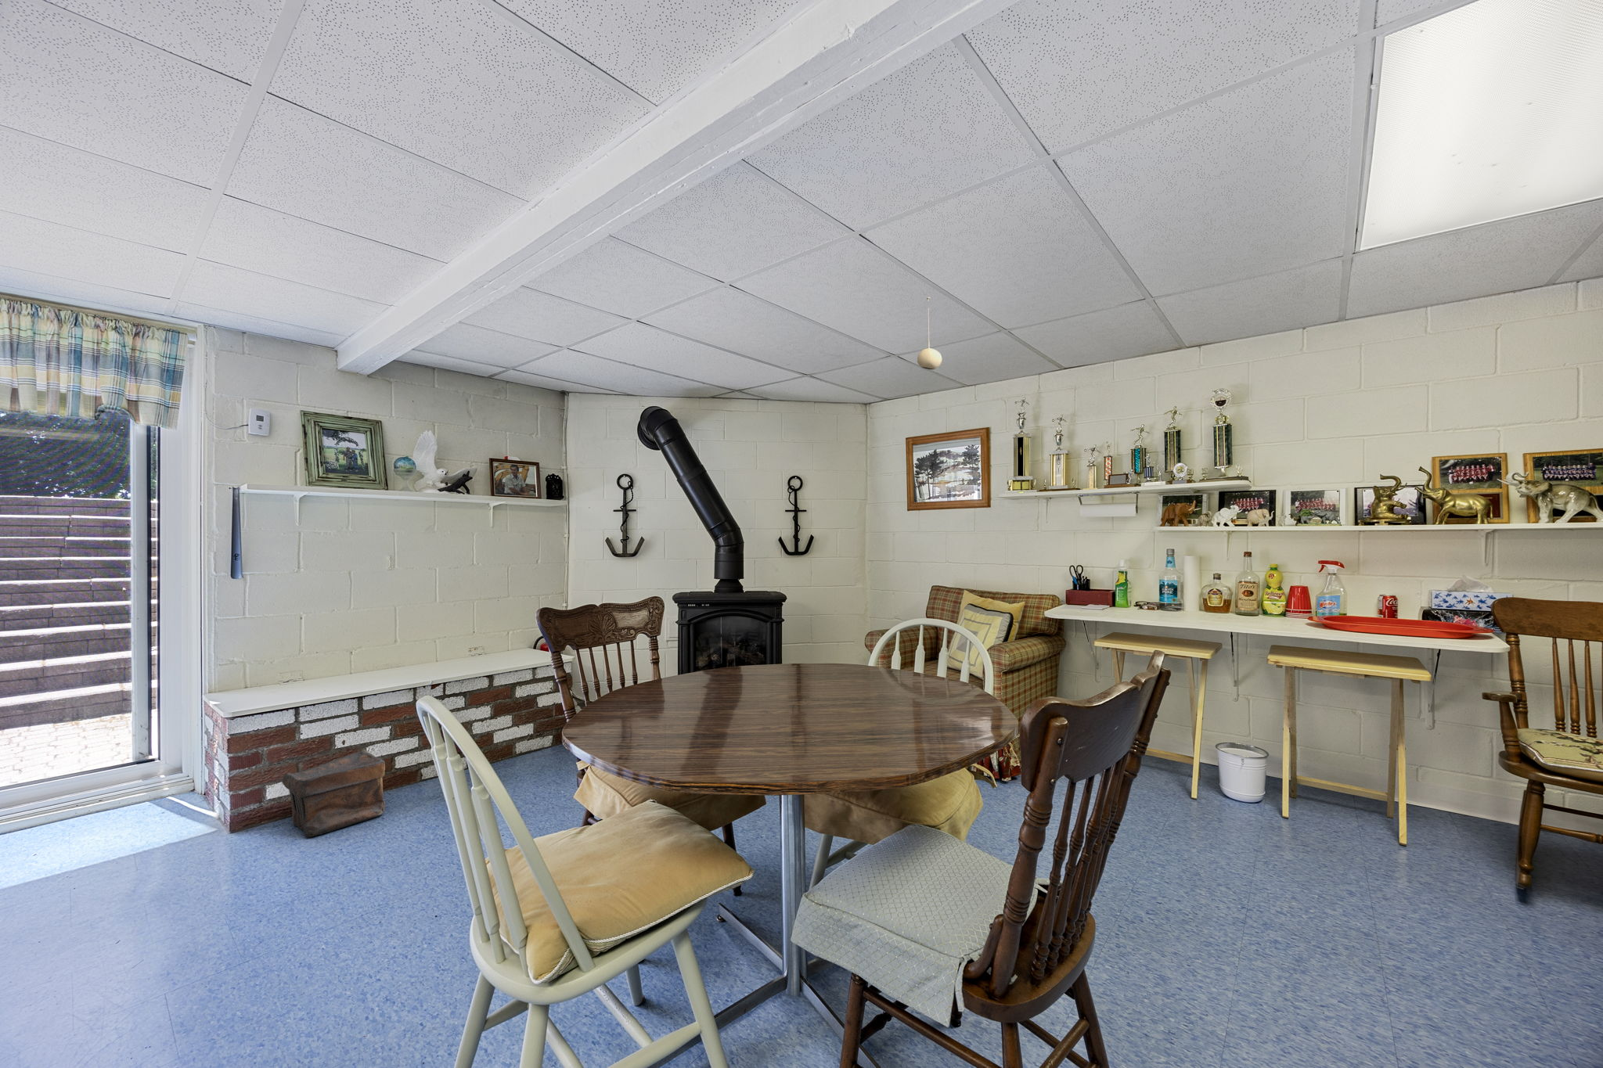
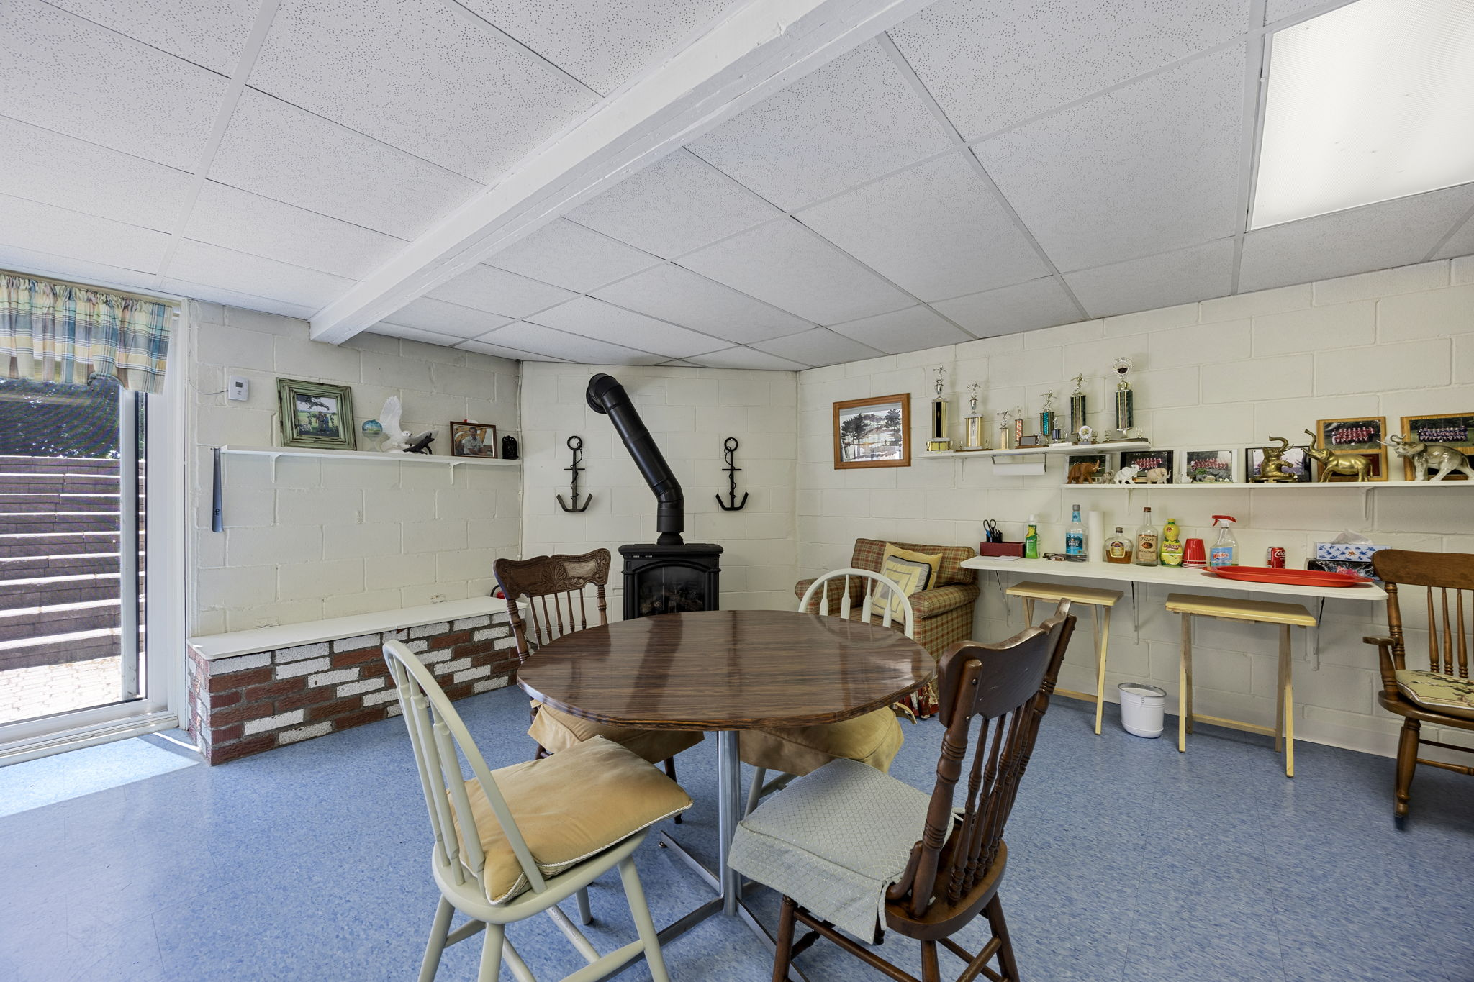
- pouch [281,749,386,837]
- pendant light [917,297,943,370]
